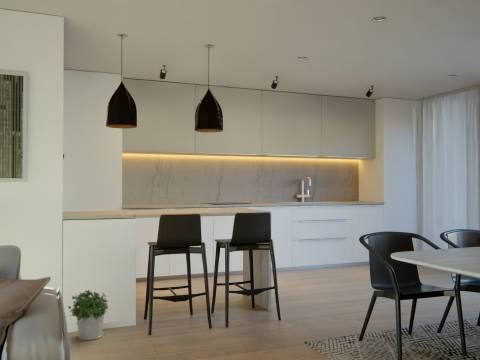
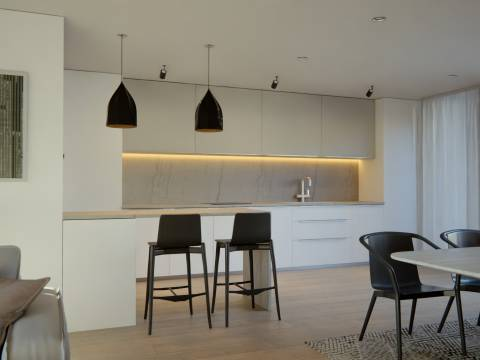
- potted plant [67,289,110,341]
